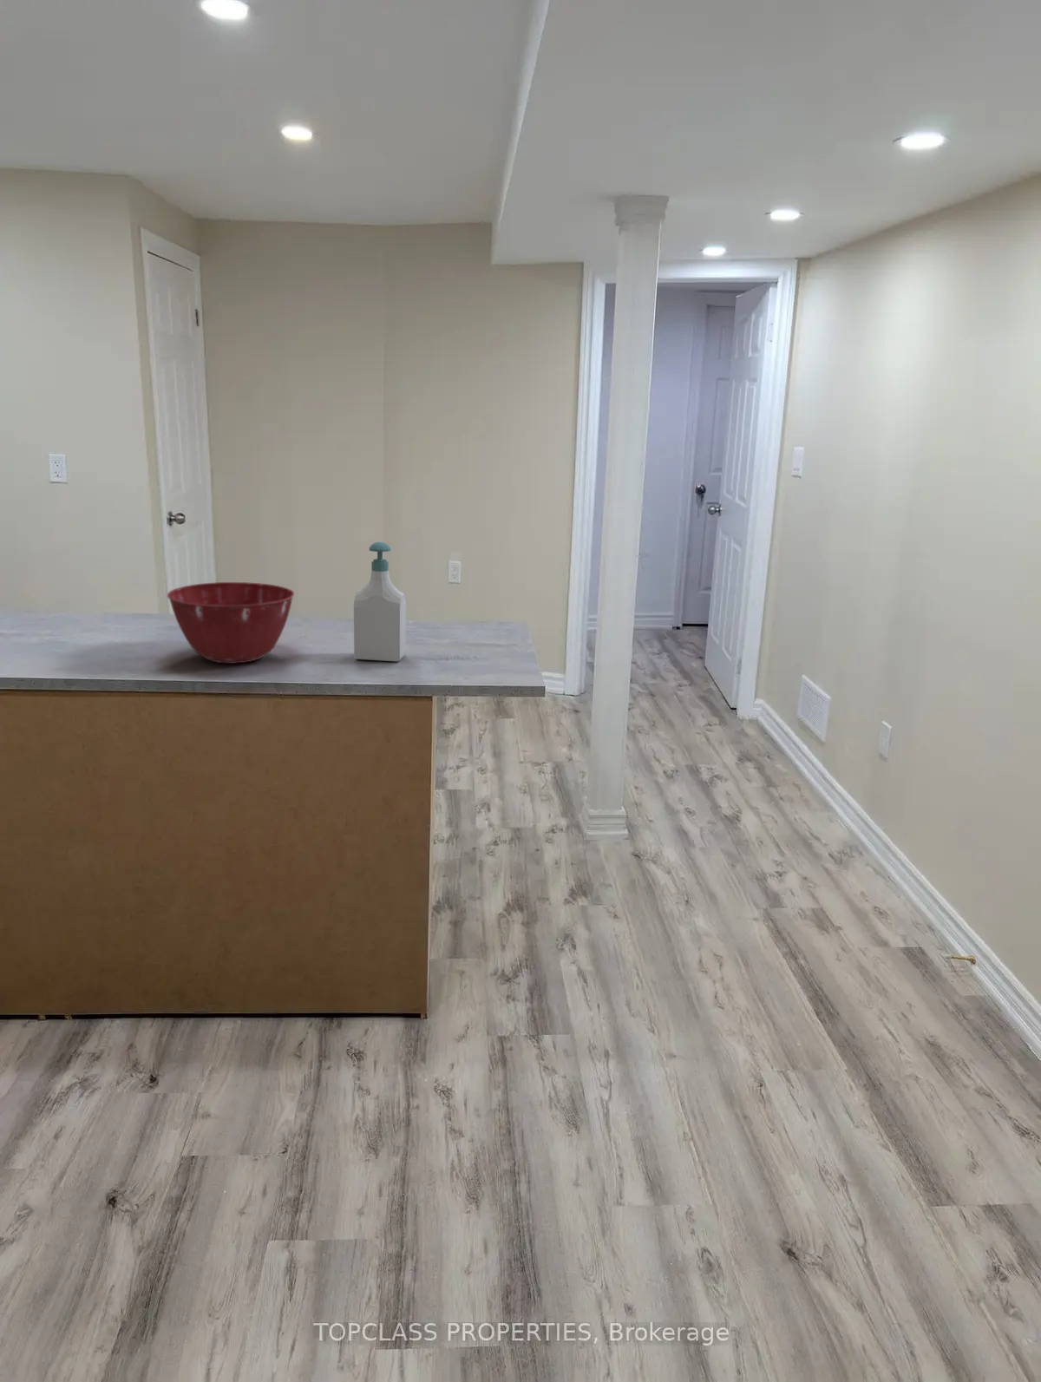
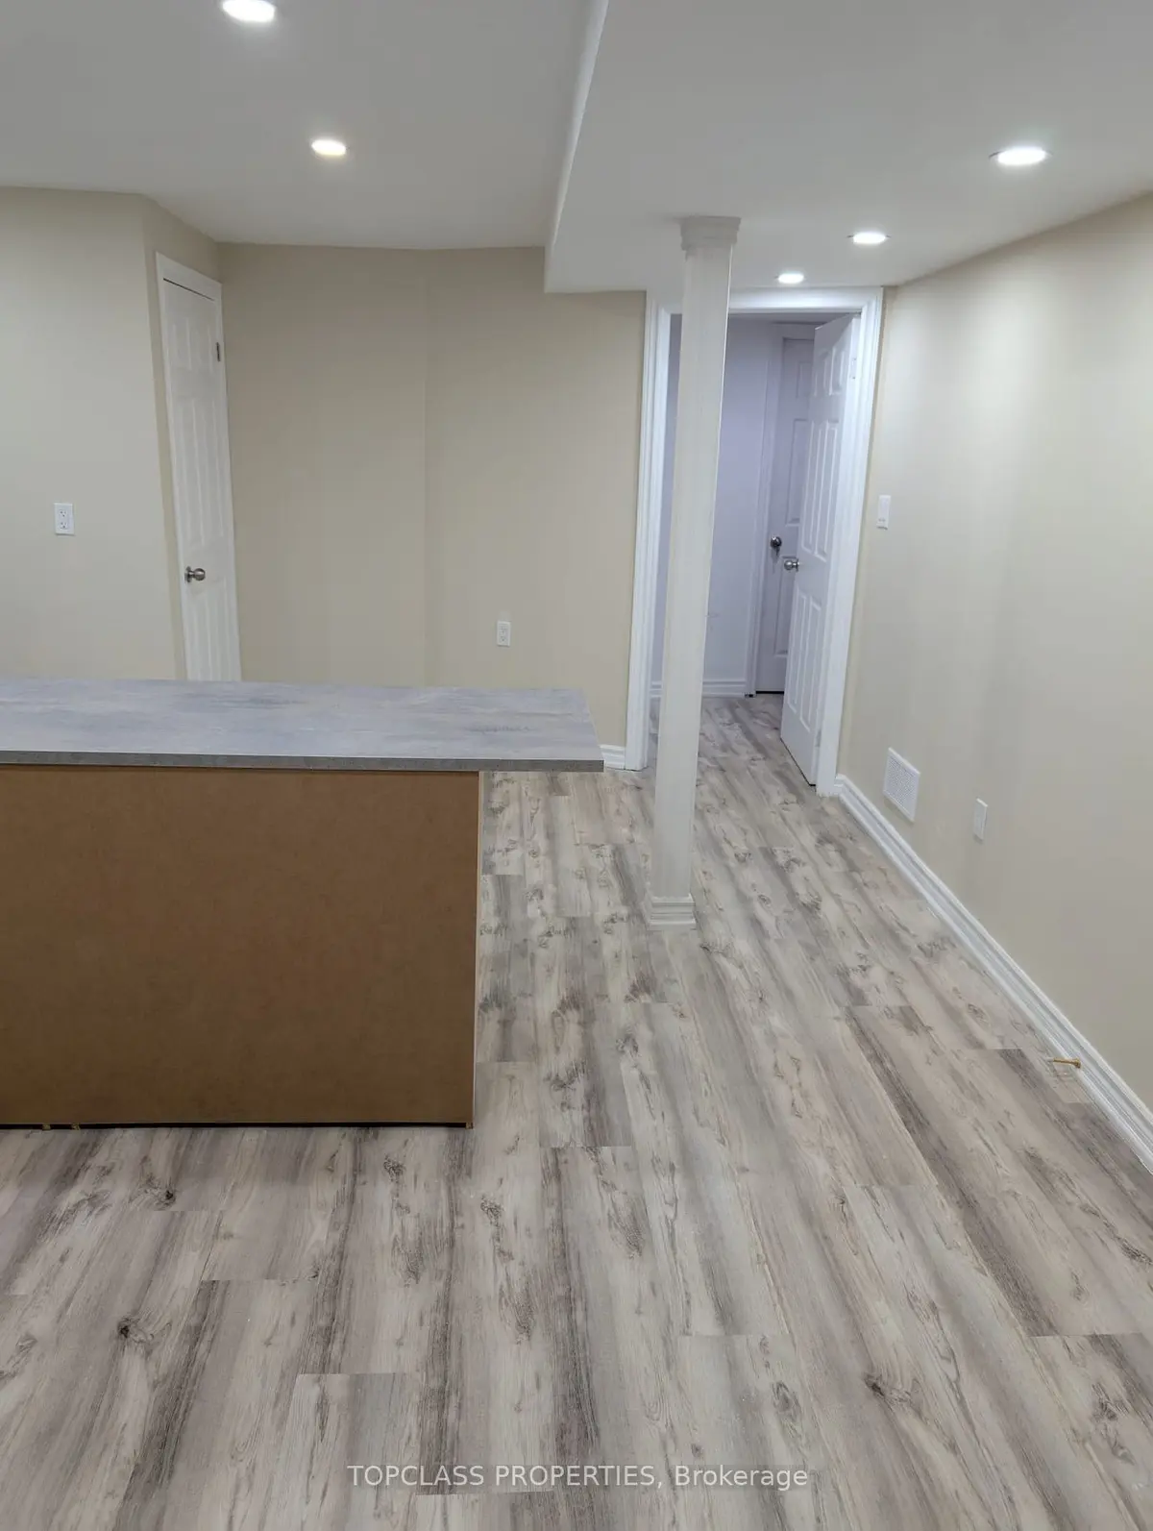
- soap bottle [353,541,407,661]
- mixing bowl [166,582,295,664]
